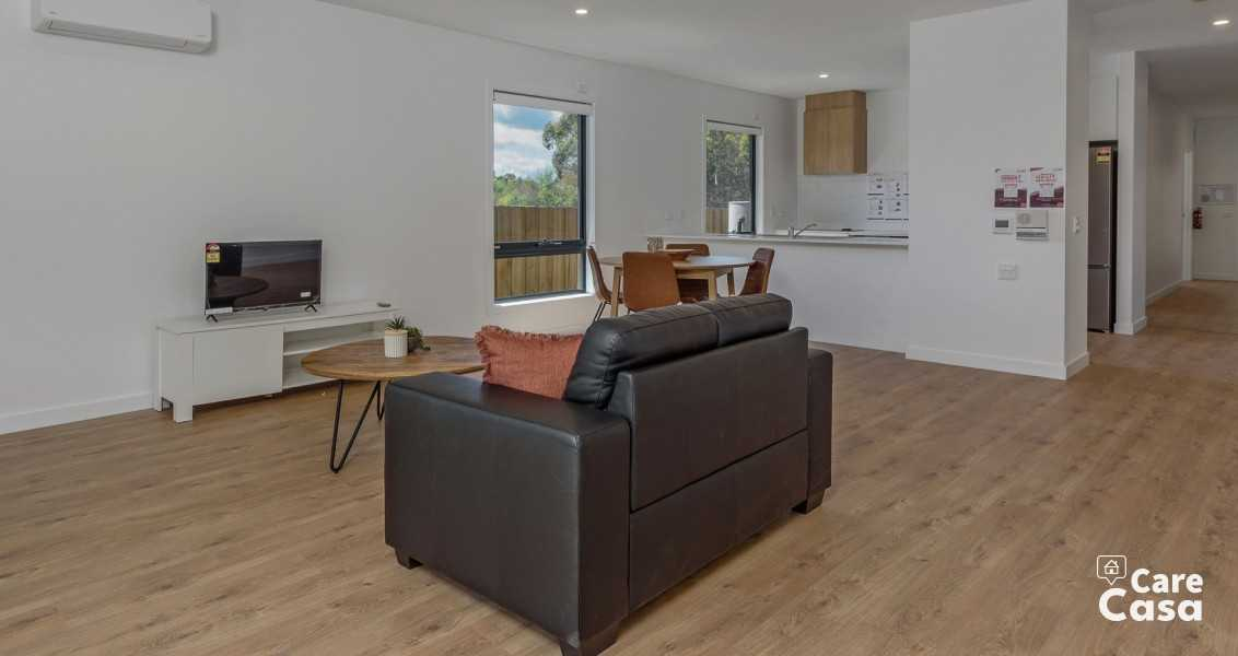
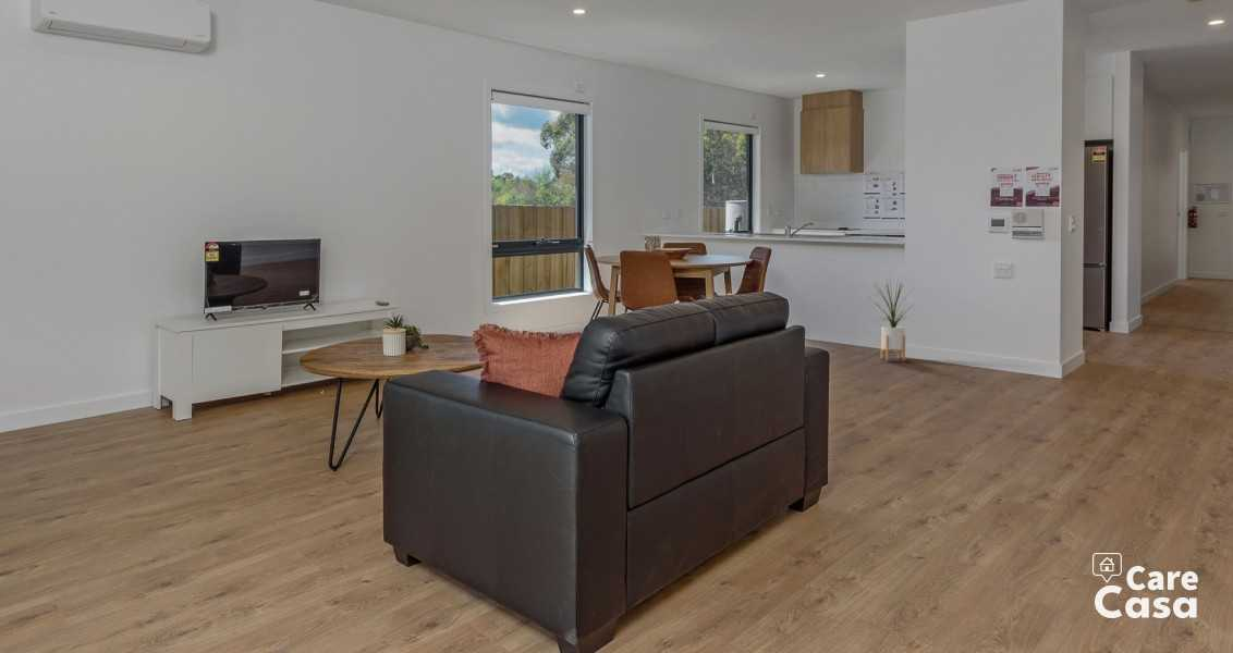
+ house plant [867,276,917,361]
